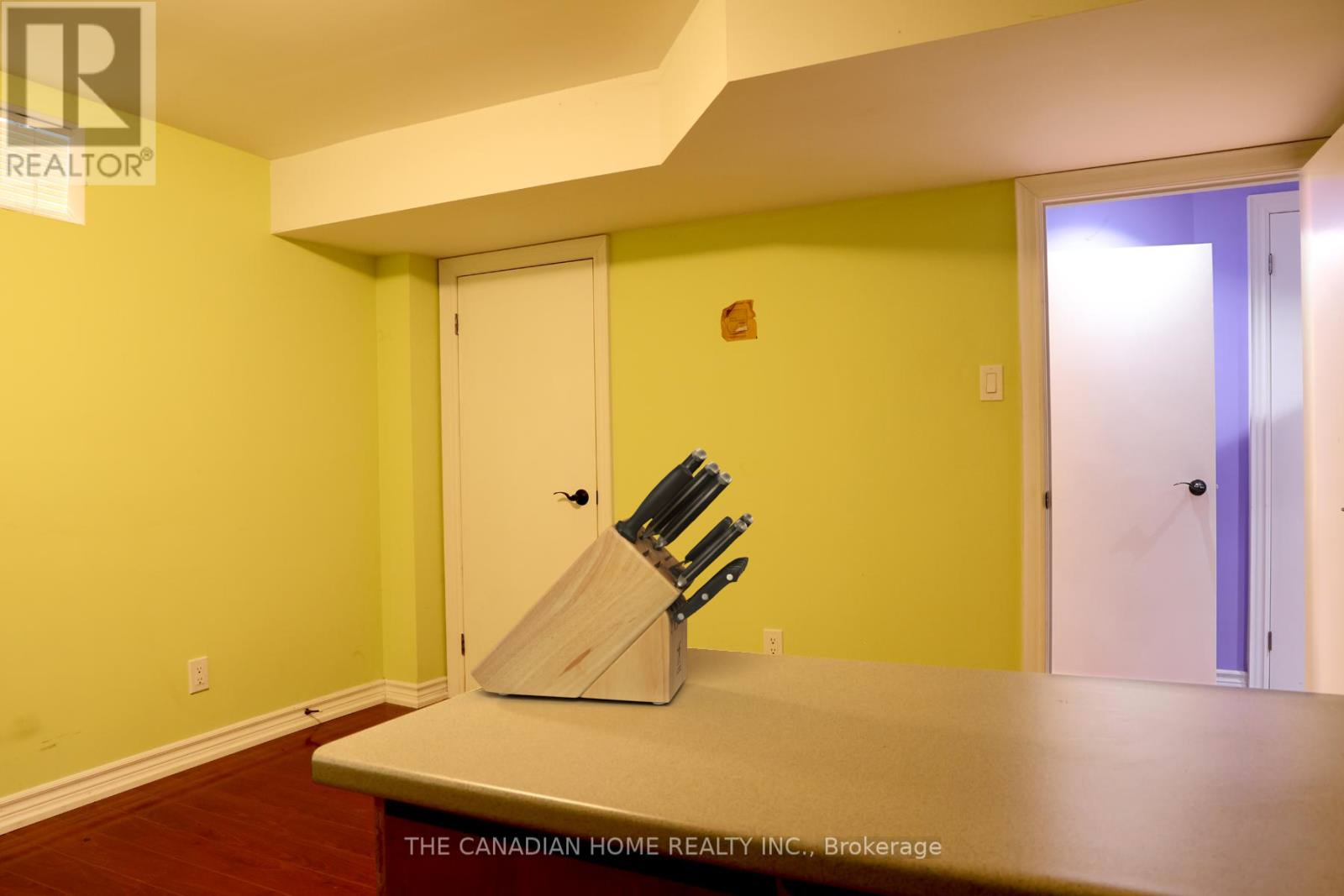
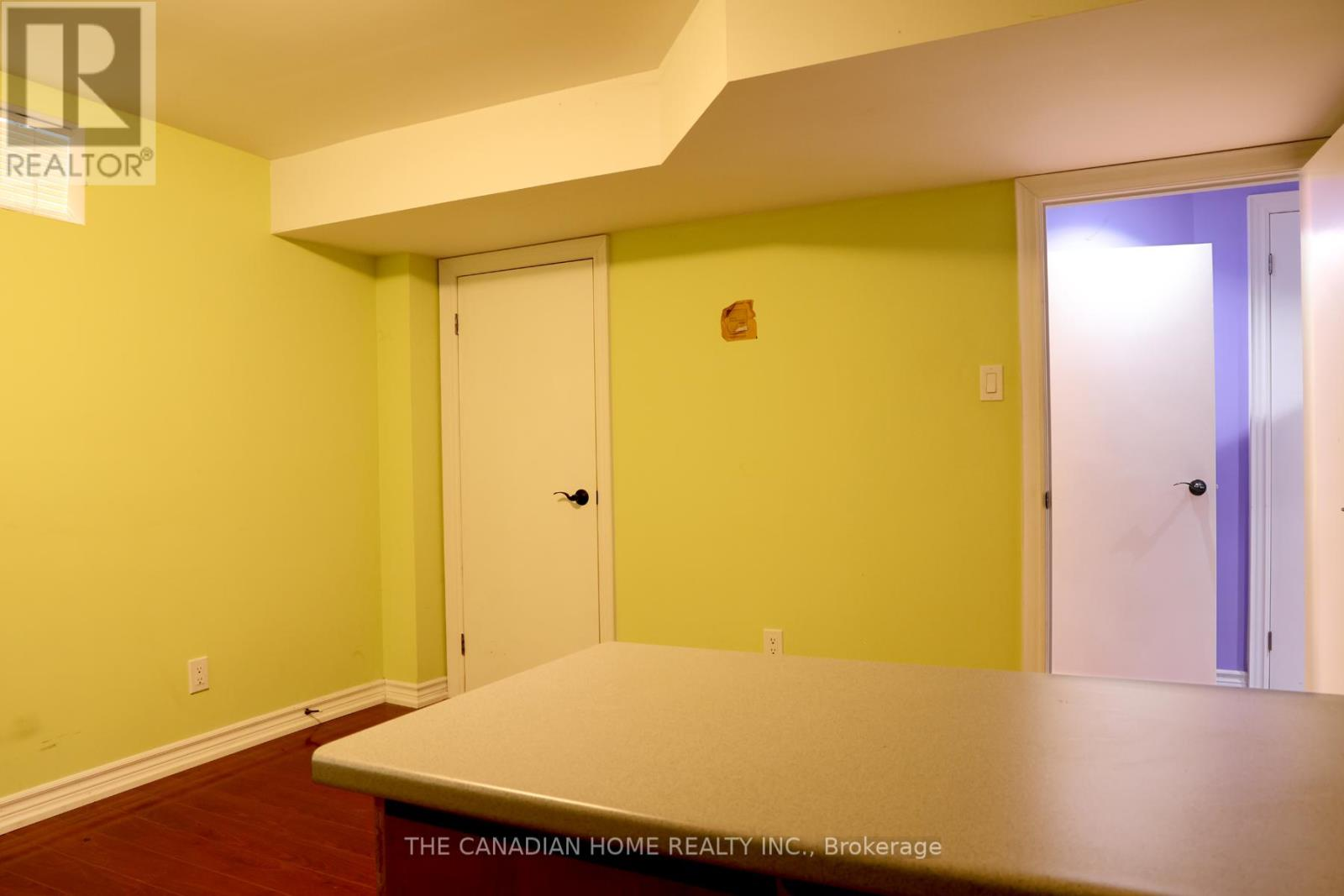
- knife block [470,448,755,705]
